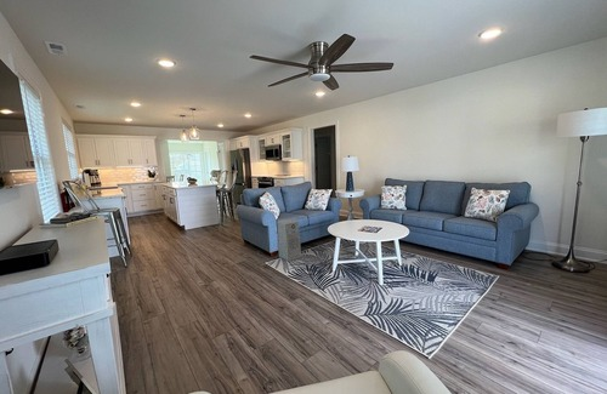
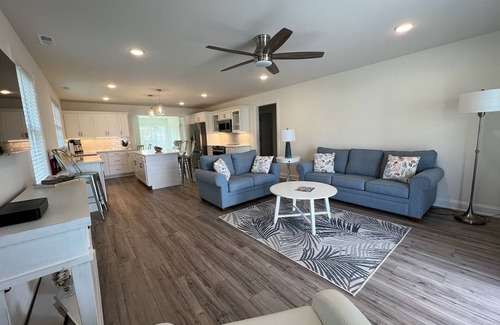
- air purifier [276,218,302,262]
